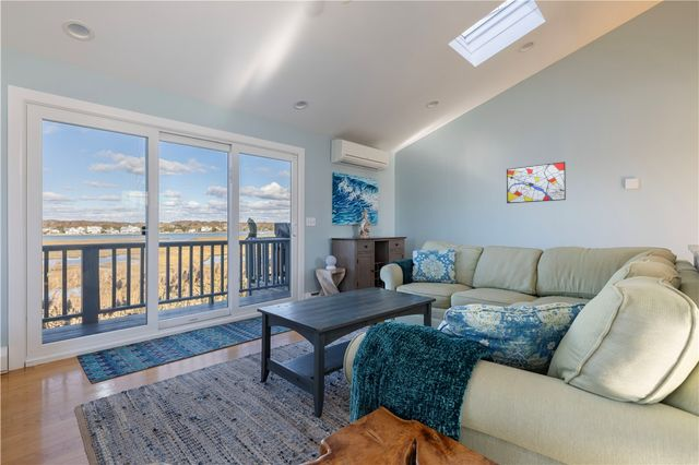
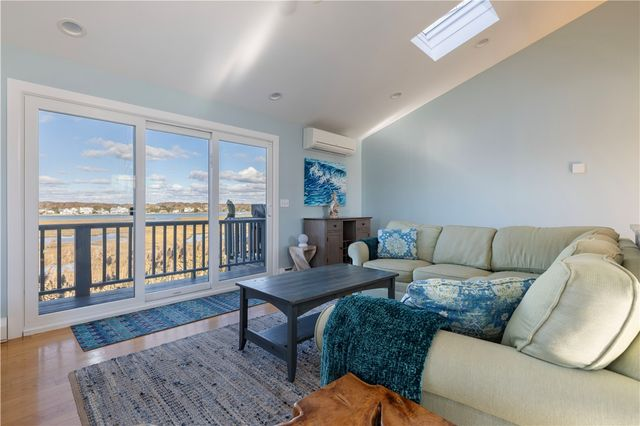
- wall art [506,160,567,204]
